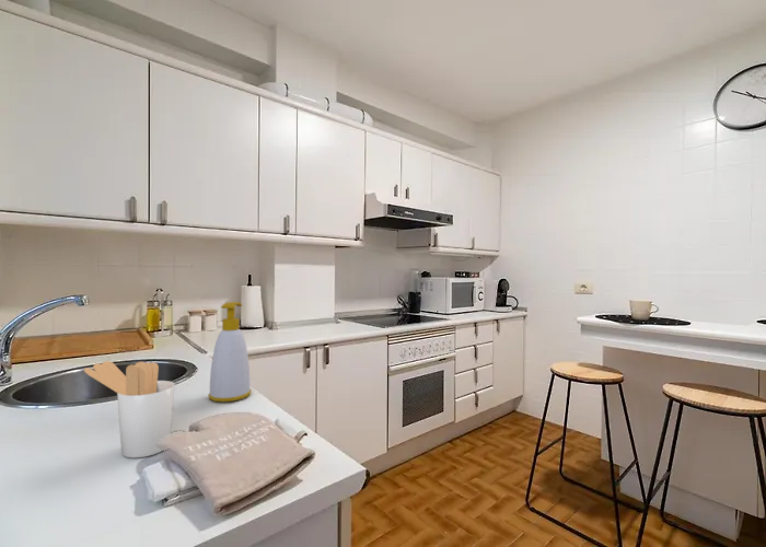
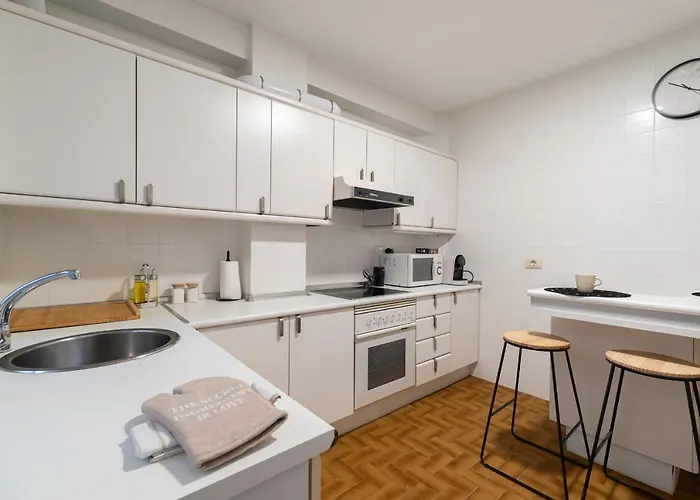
- utensil holder [83,360,176,459]
- soap bottle [207,301,253,403]
